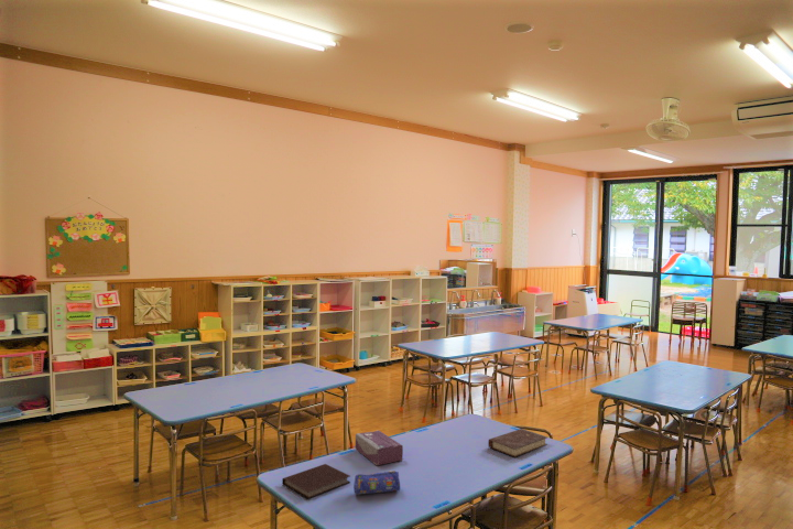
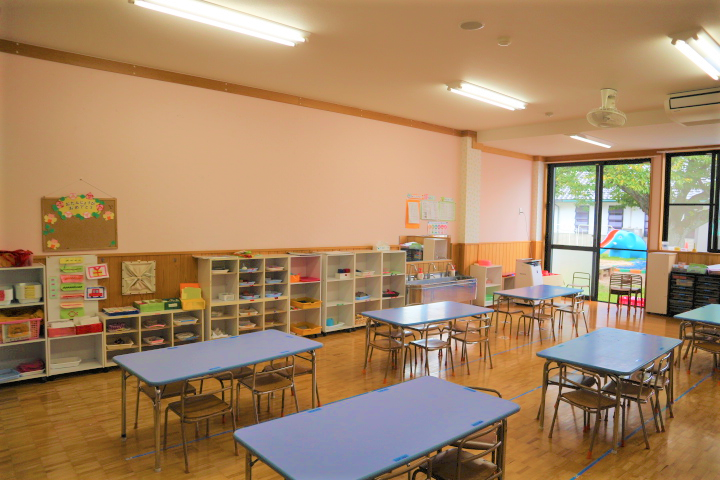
- notebook [281,463,351,500]
- tissue box [355,430,404,466]
- book [487,428,548,458]
- pencil case [352,469,401,496]
